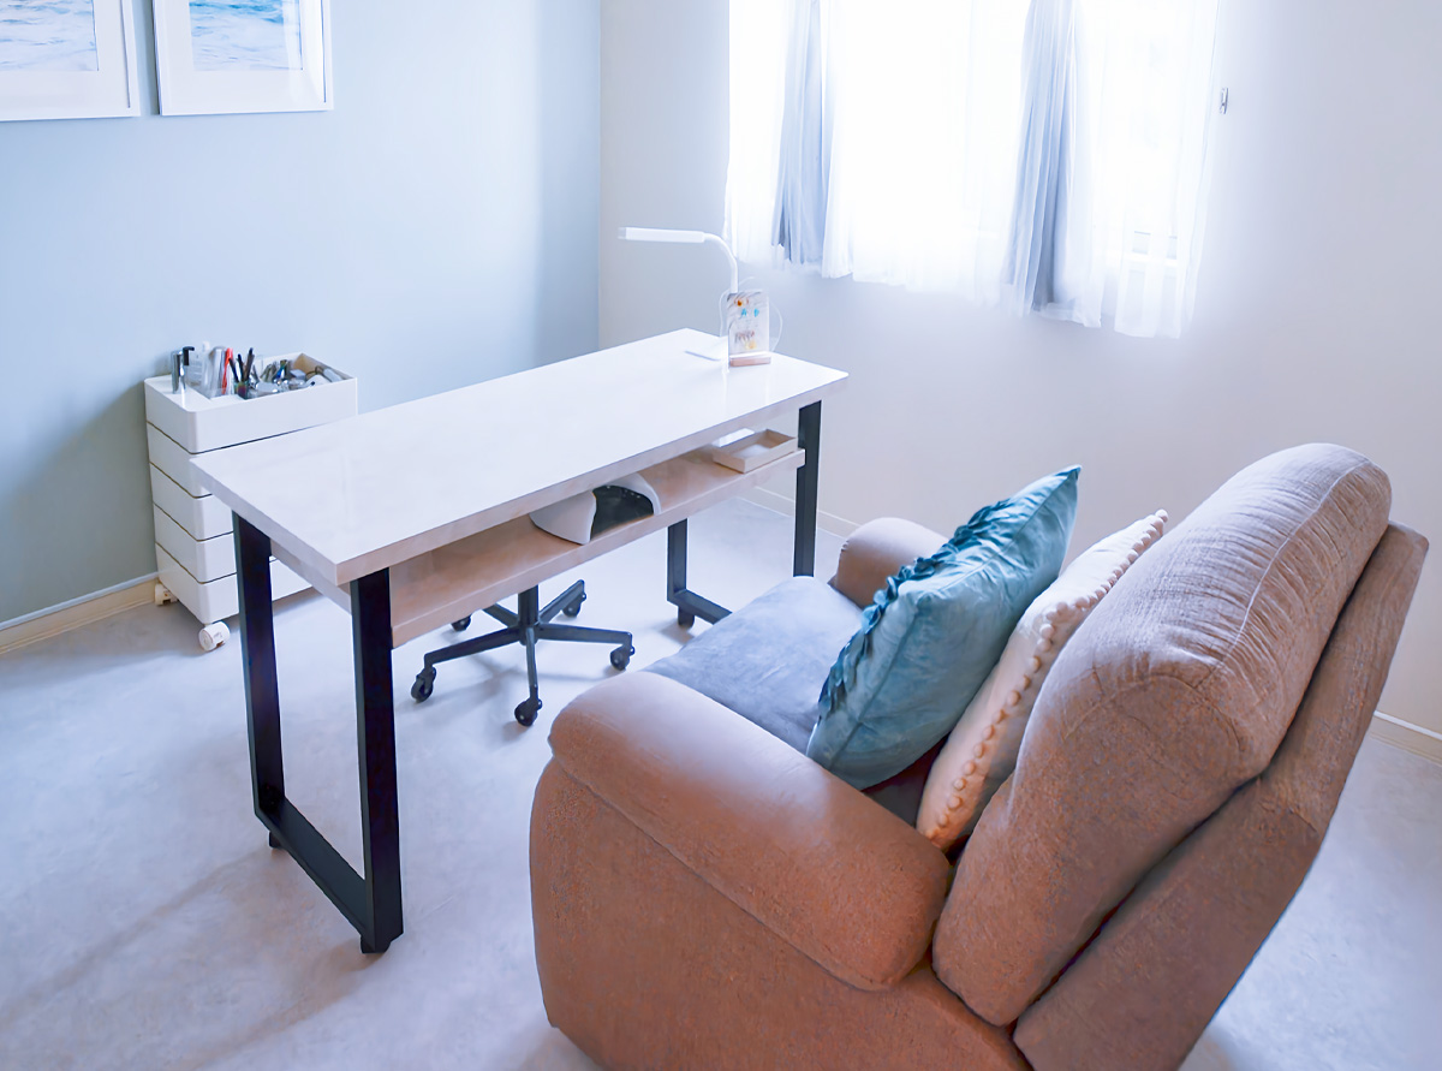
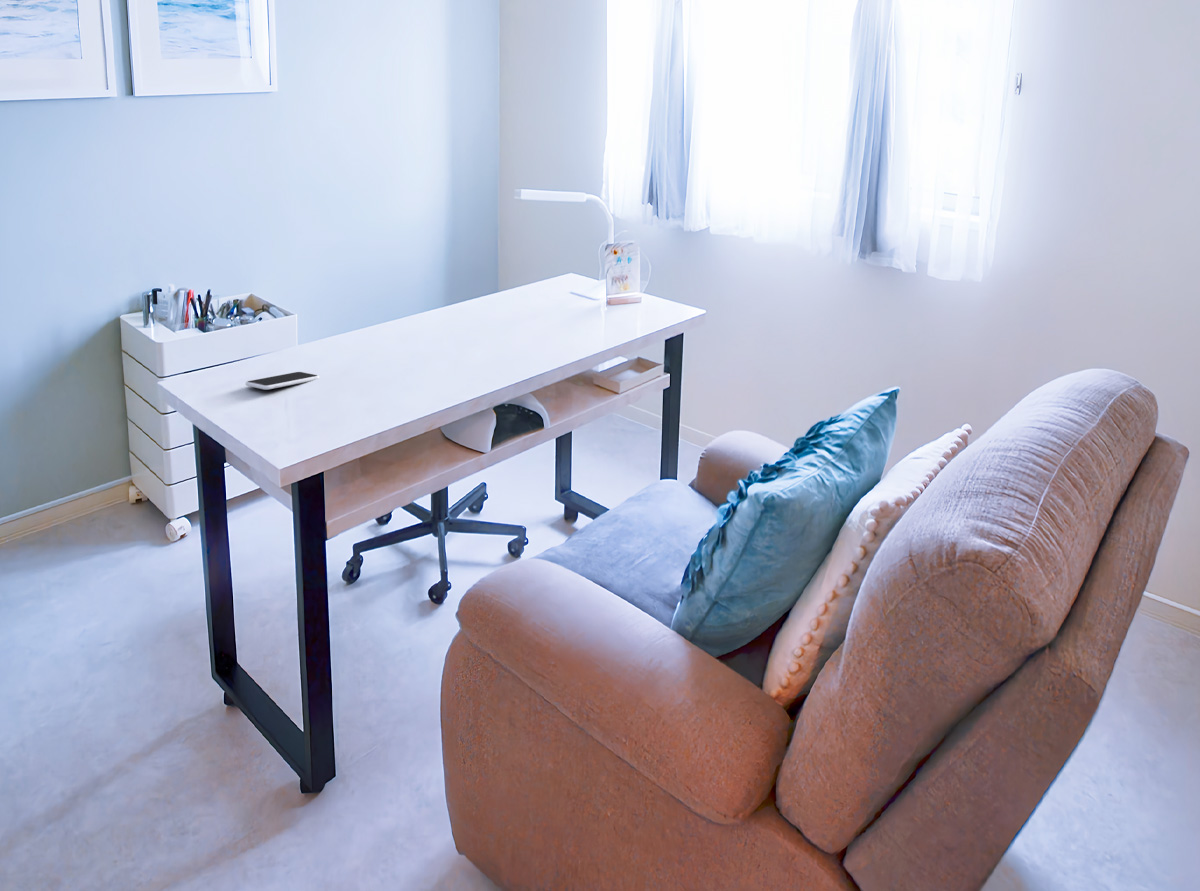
+ smartphone [245,371,320,391]
